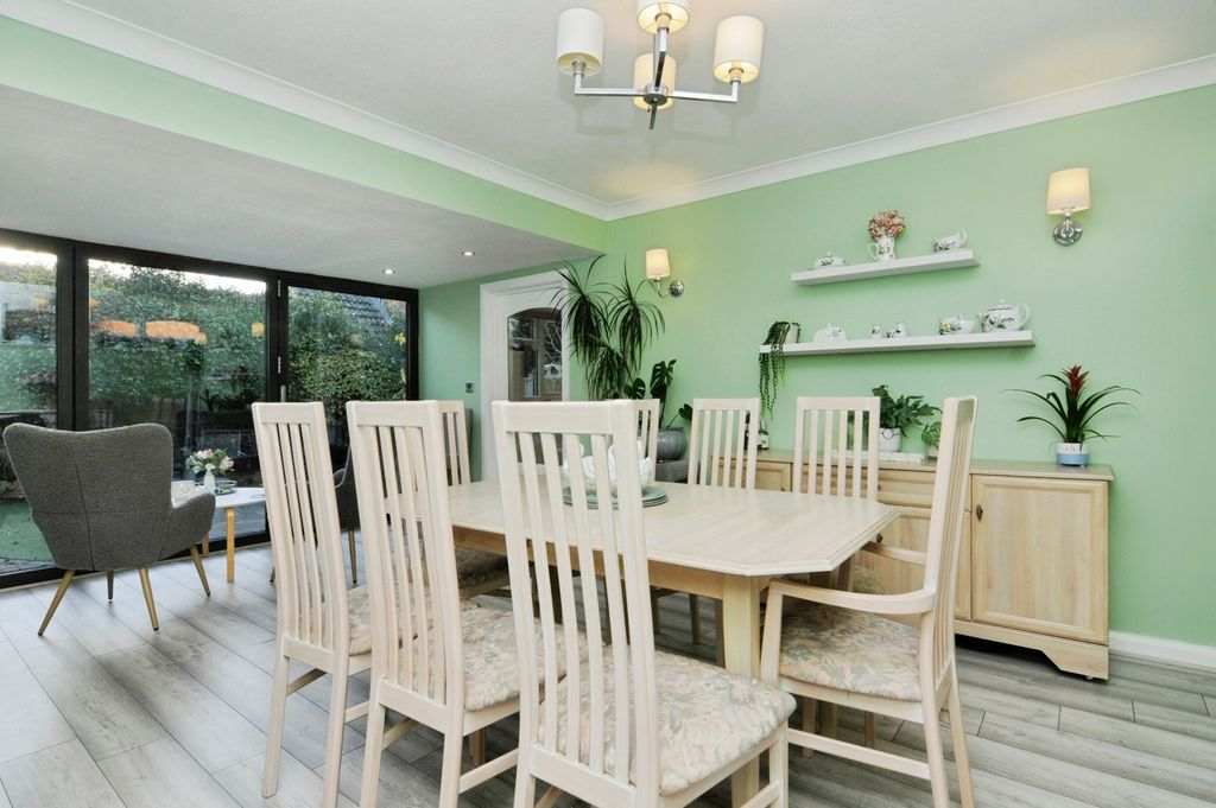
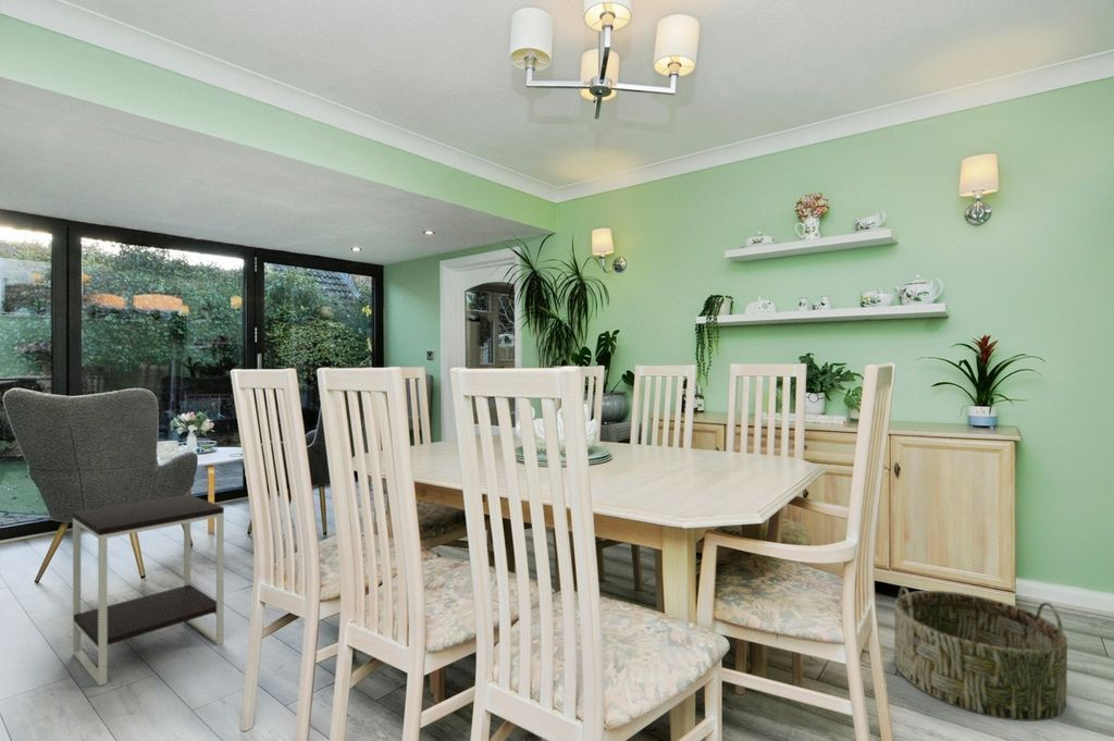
+ basket [893,585,1068,723]
+ side table [72,493,225,687]
